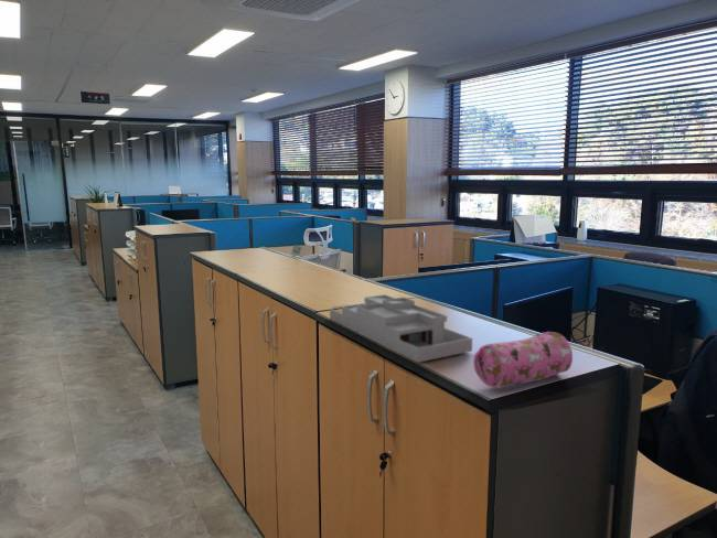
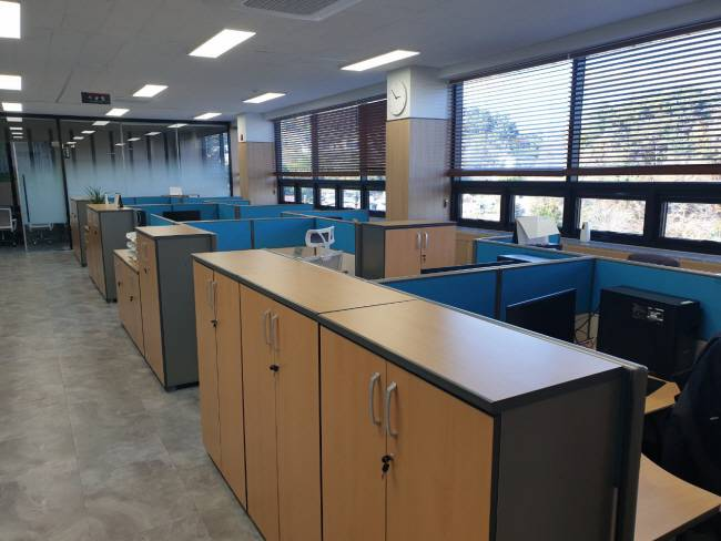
- pencil case [472,331,574,389]
- desk organizer [329,293,473,364]
